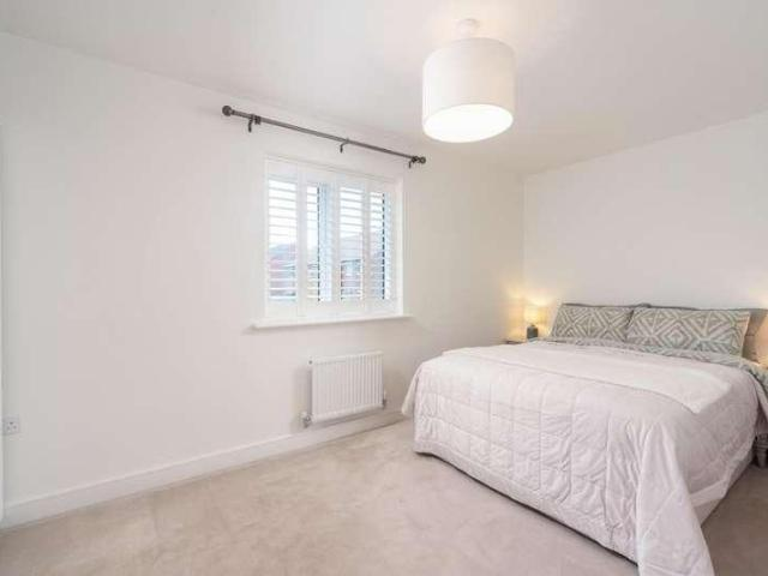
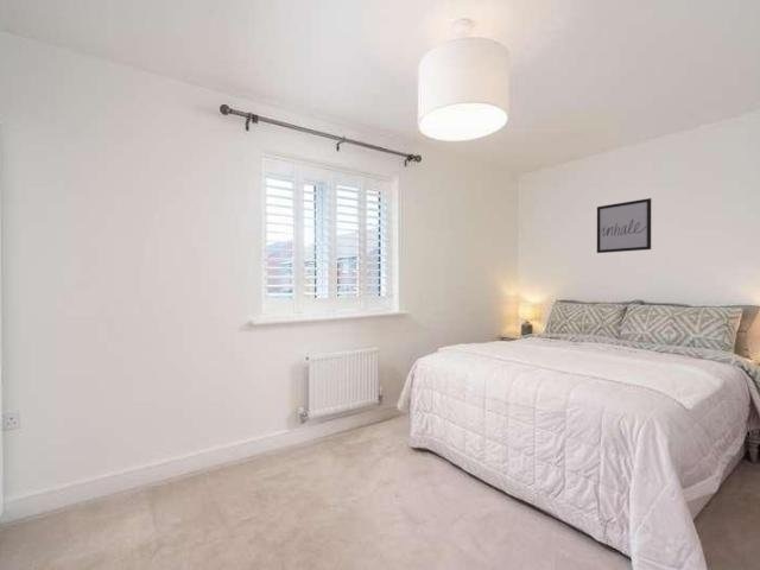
+ wall art [596,197,652,254]
